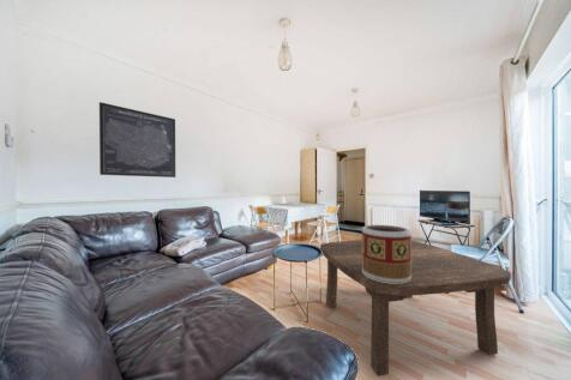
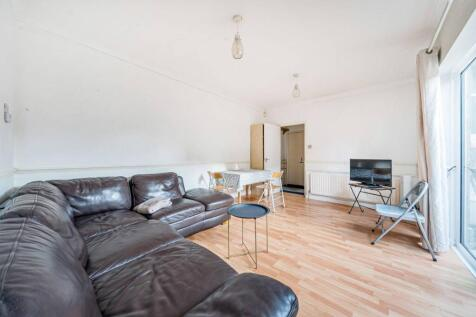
- wall art [98,101,176,179]
- coffee table [319,239,512,378]
- decorative container [361,224,413,284]
